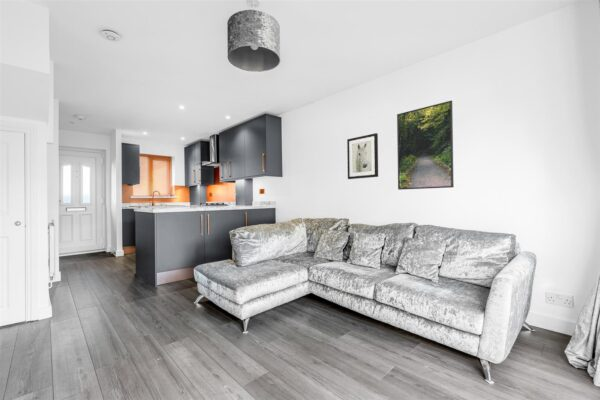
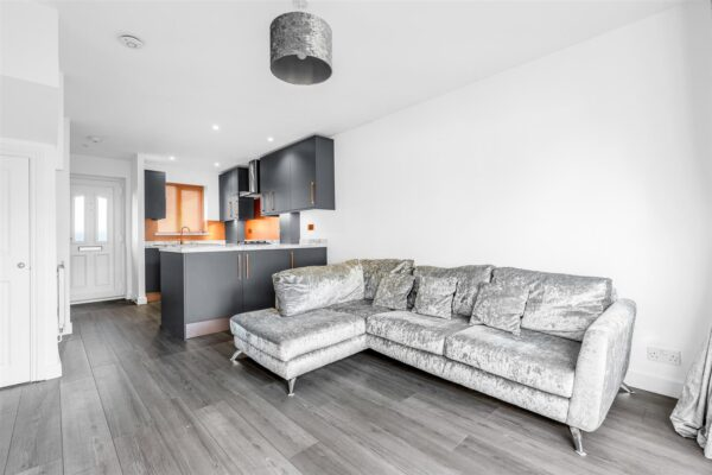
- wall art [346,132,379,180]
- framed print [396,100,455,191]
